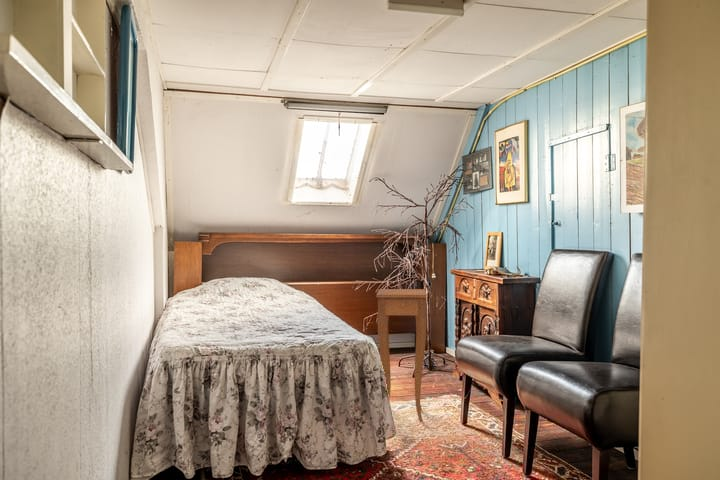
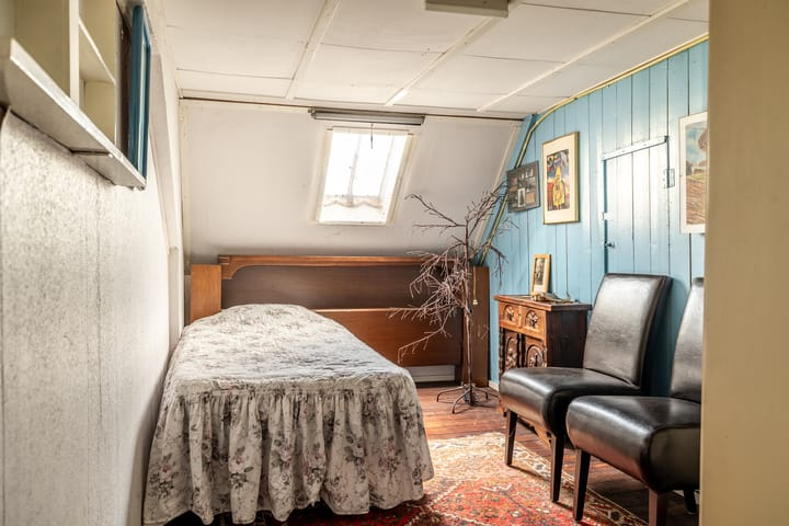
- side table [375,288,428,422]
